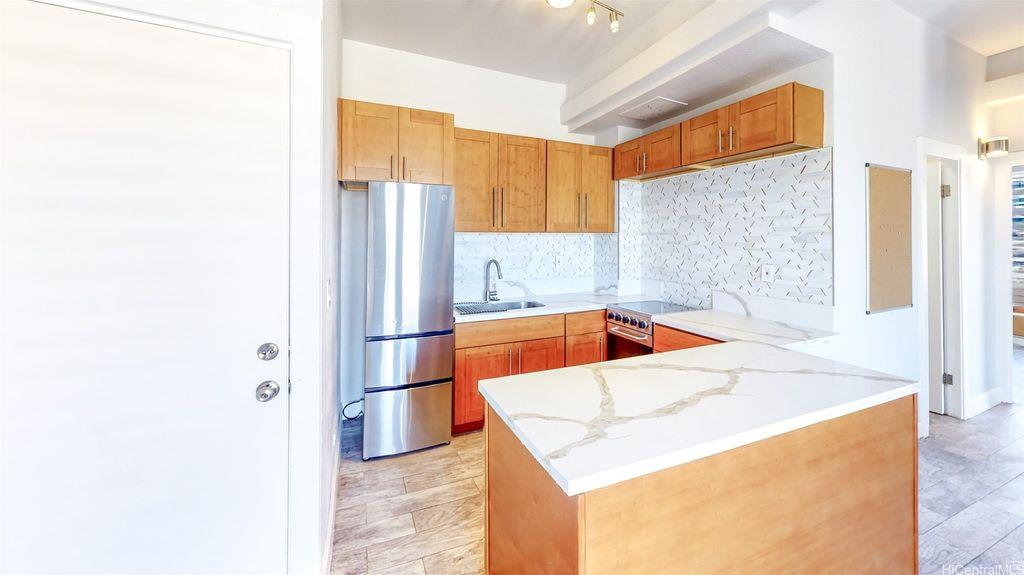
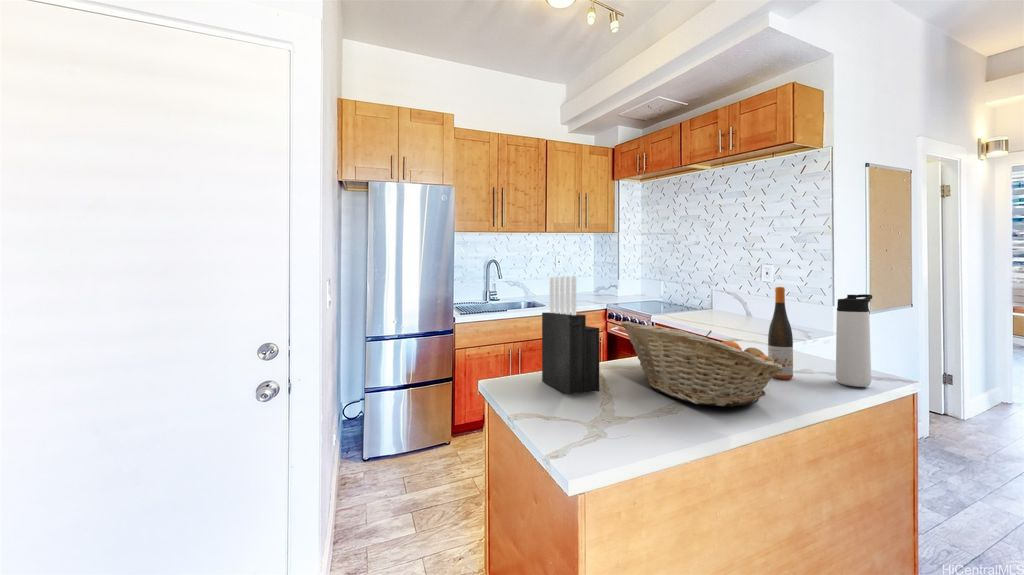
+ knife block [541,275,600,395]
+ fruit basket [620,320,783,408]
+ wine bottle [767,286,794,380]
+ thermos bottle [835,293,873,388]
